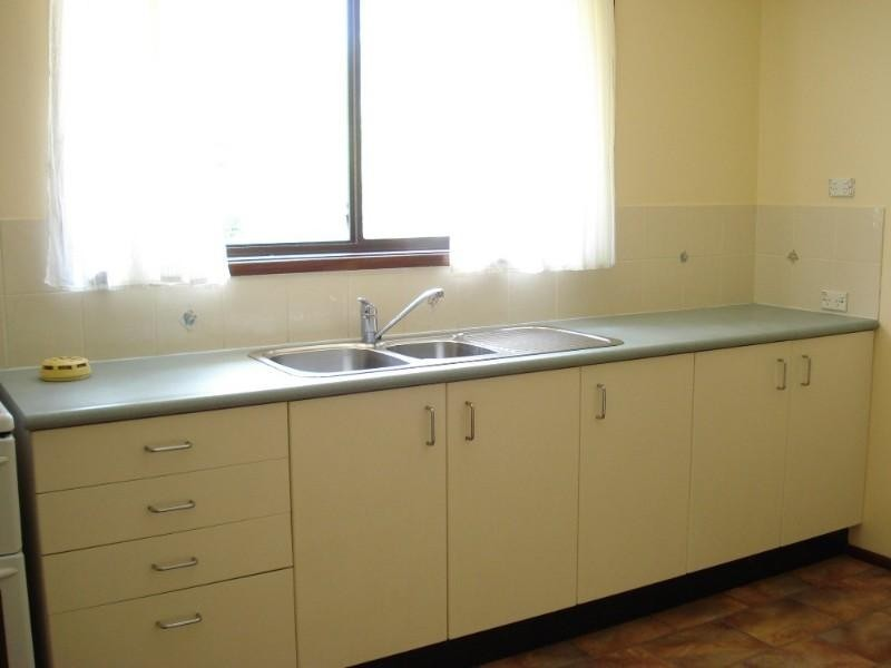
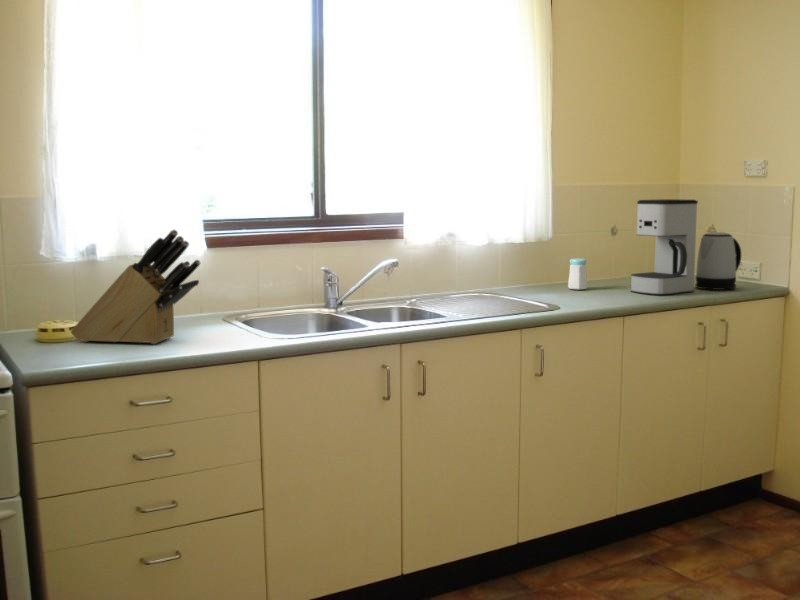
+ kettle [695,231,742,291]
+ coffee maker [630,198,699,296]
+ knife block [70,229,201,345]
+ salt shaker [567,257,588,291]
